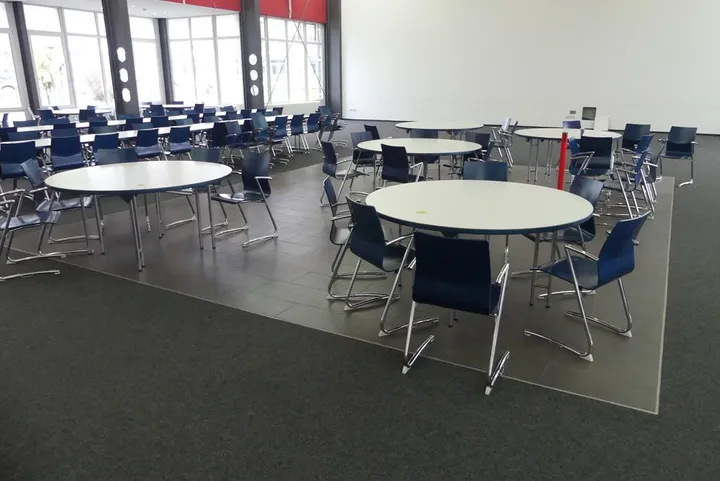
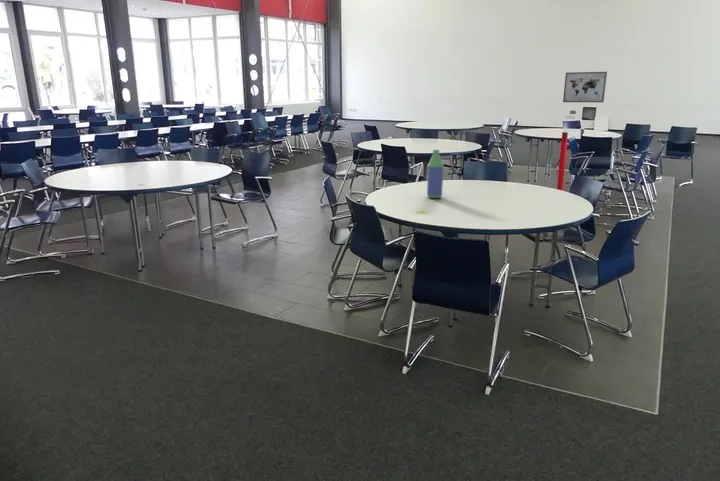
+ bottle [426,149,444,199]
+ wall art [562,71,608,103]
